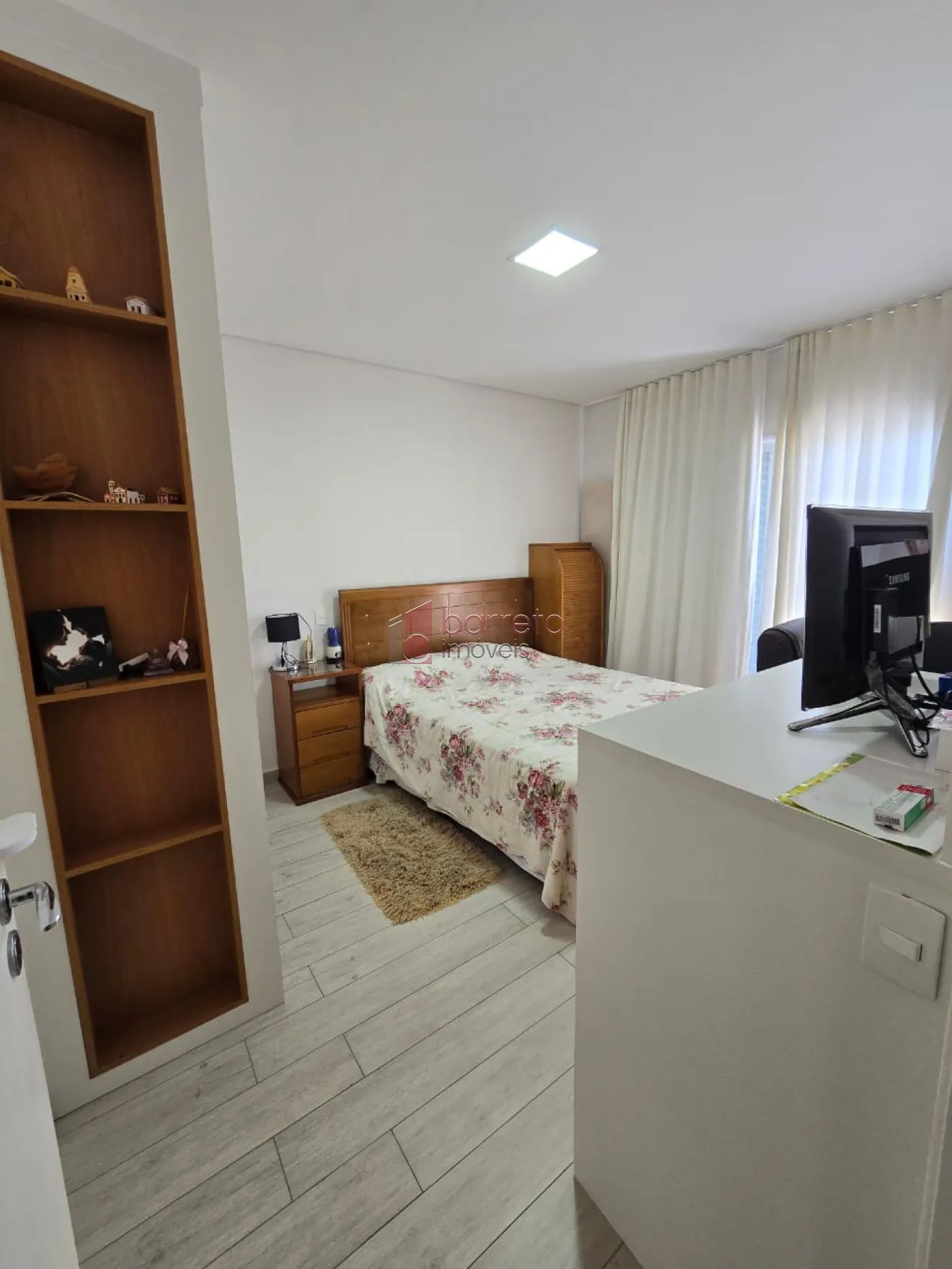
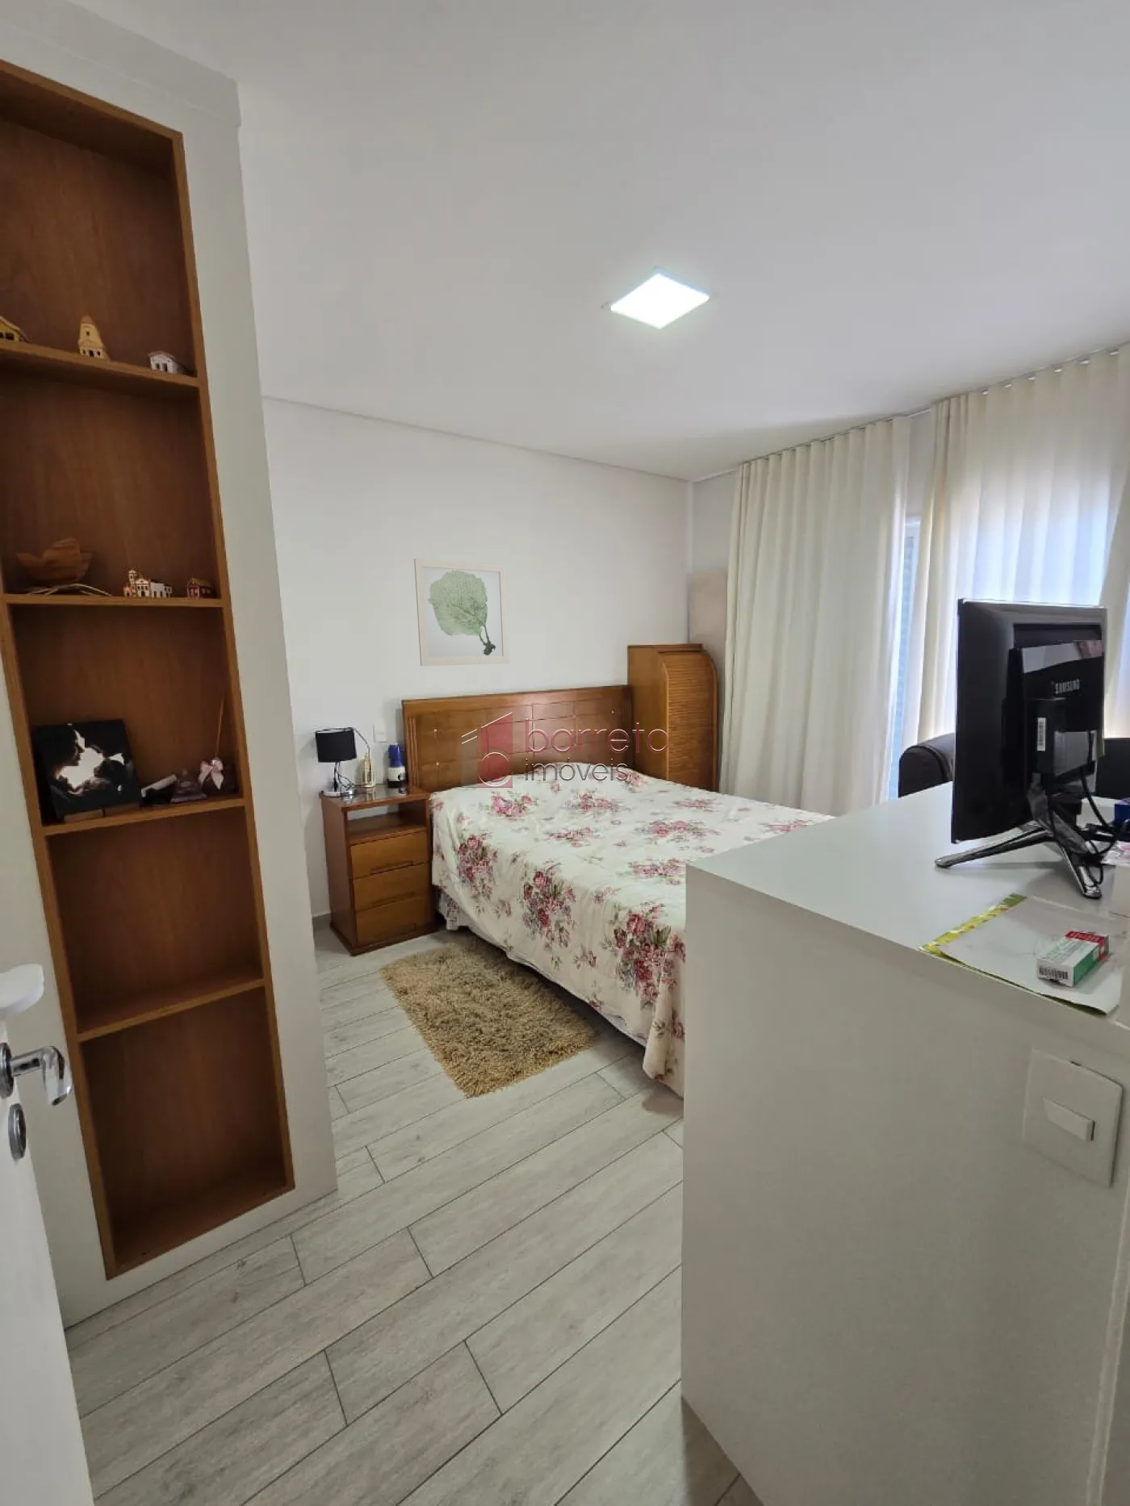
+ wall art [413,558,510,667]
